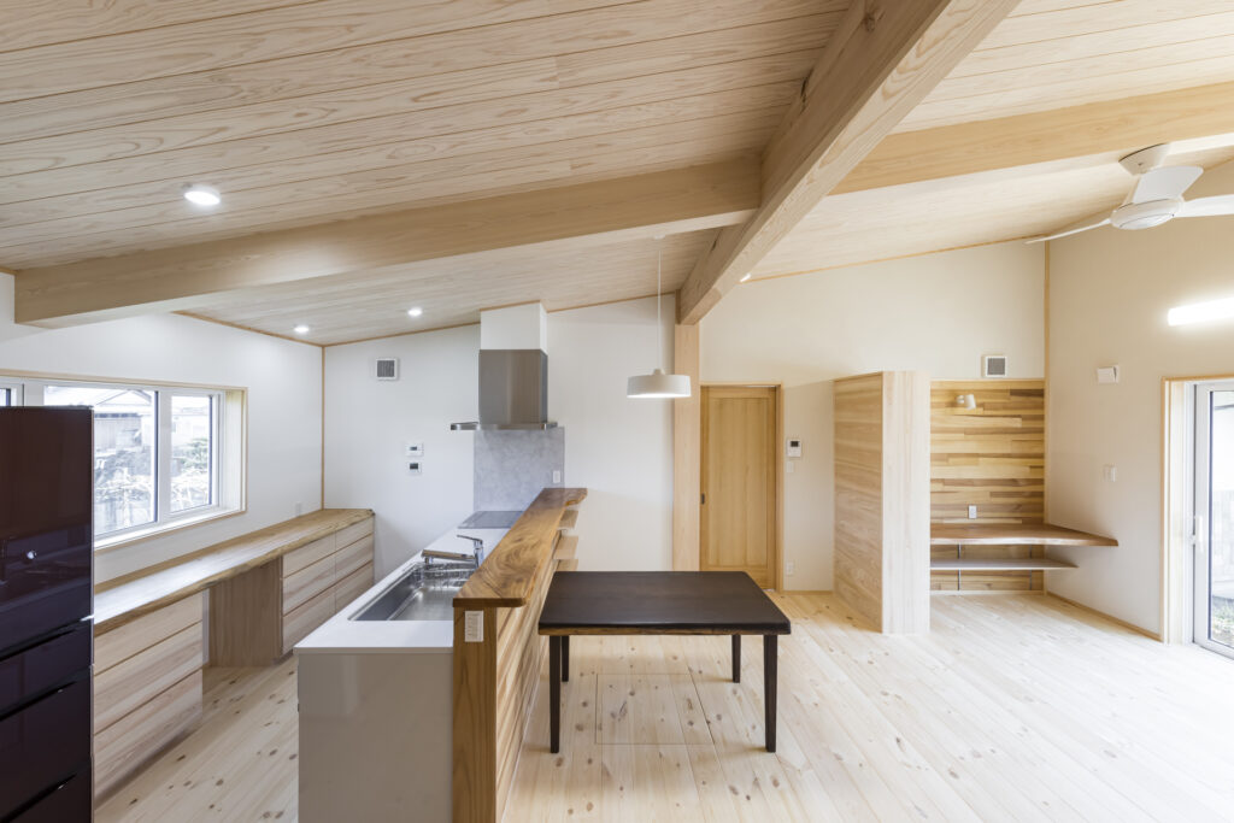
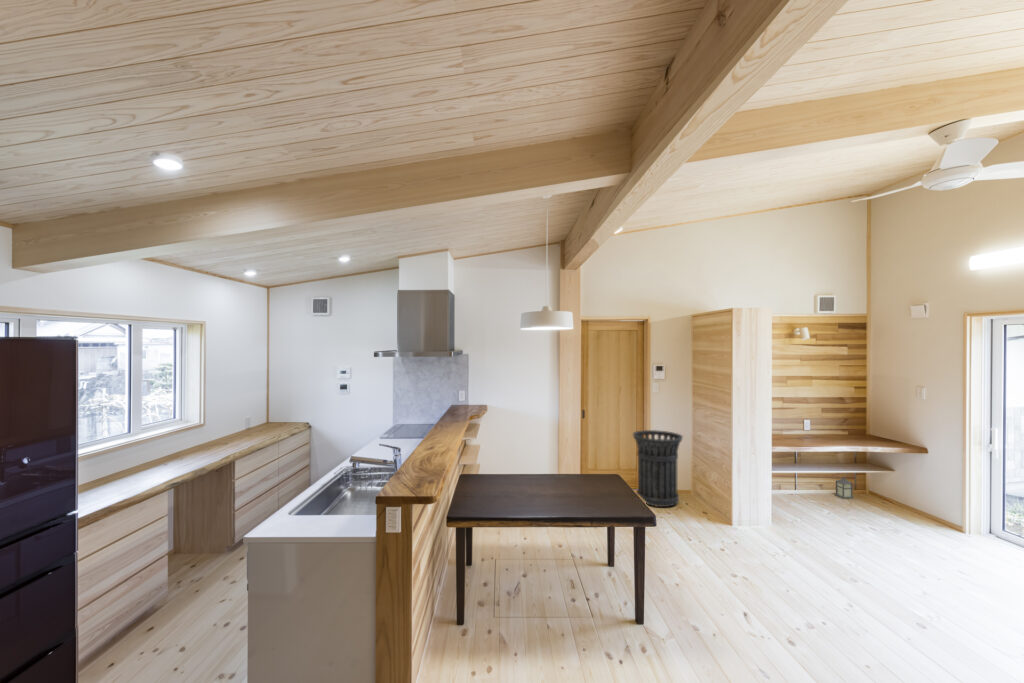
+ lantern [833,472,855,499]
+ trash can [632,429,684,508]
